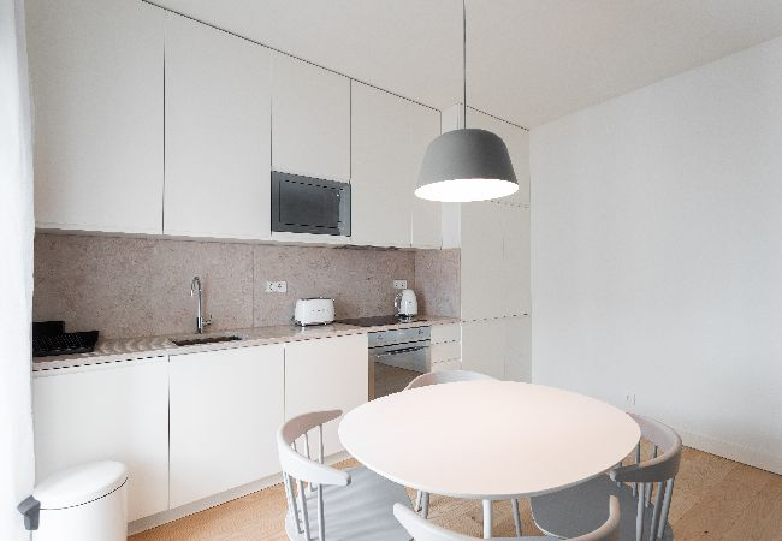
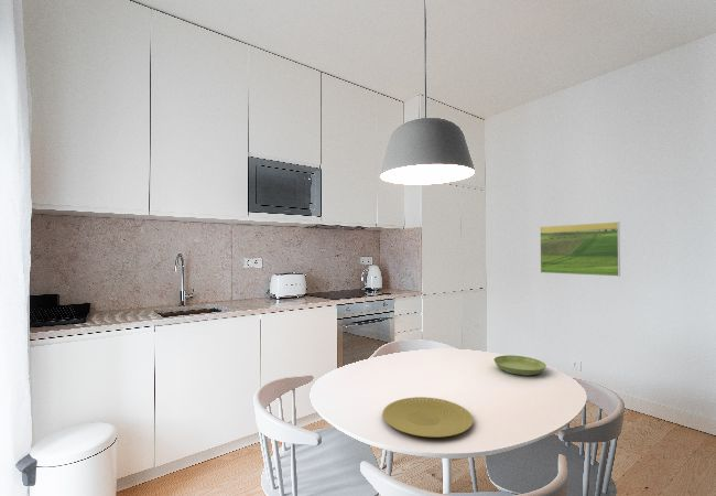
+ plate [382,396,474,439]
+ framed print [539,222,621,278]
+ saucer [492,354,547,376]
